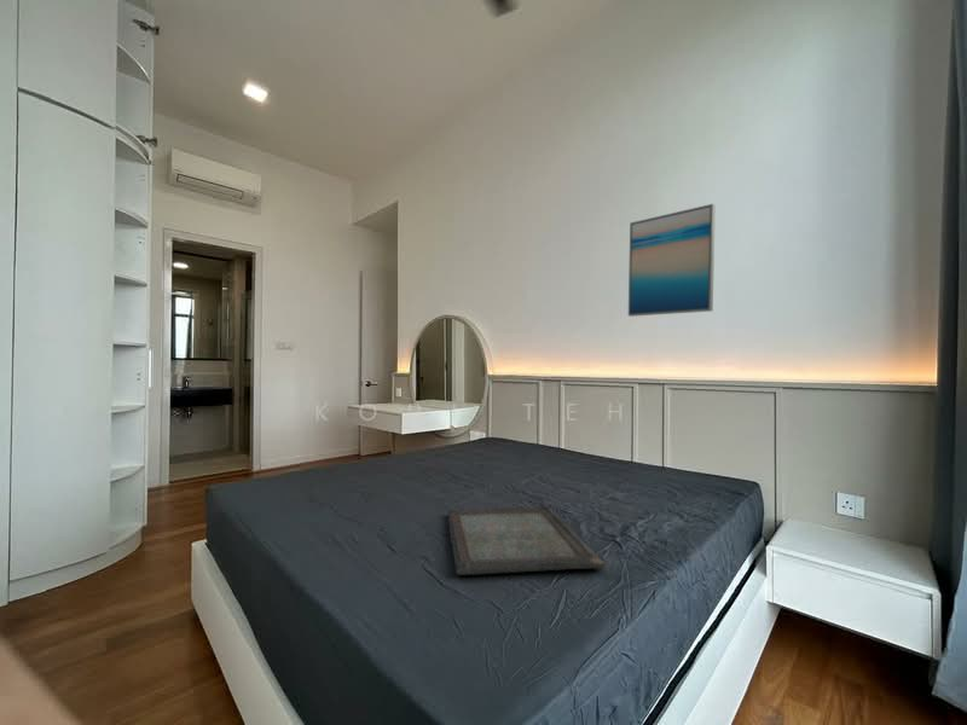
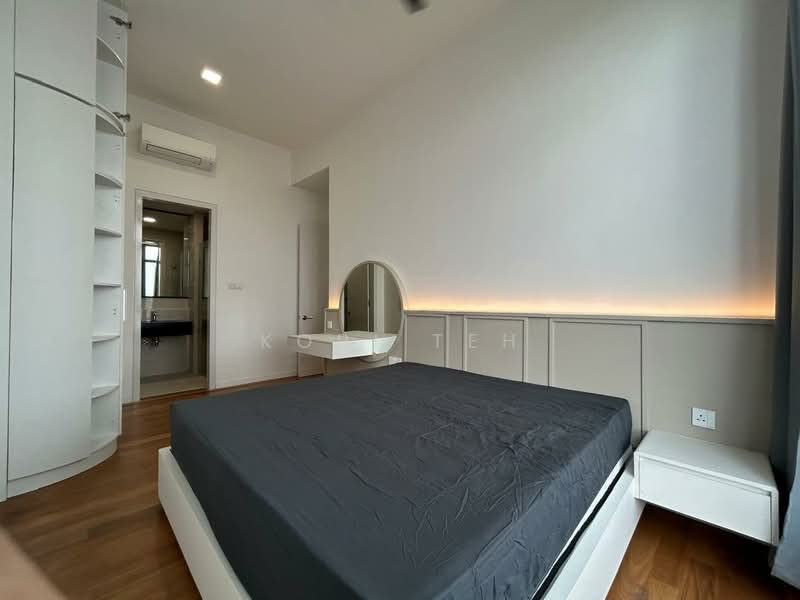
- serving tray [446,504,606,576]
- wall art [627,203,717,318]
